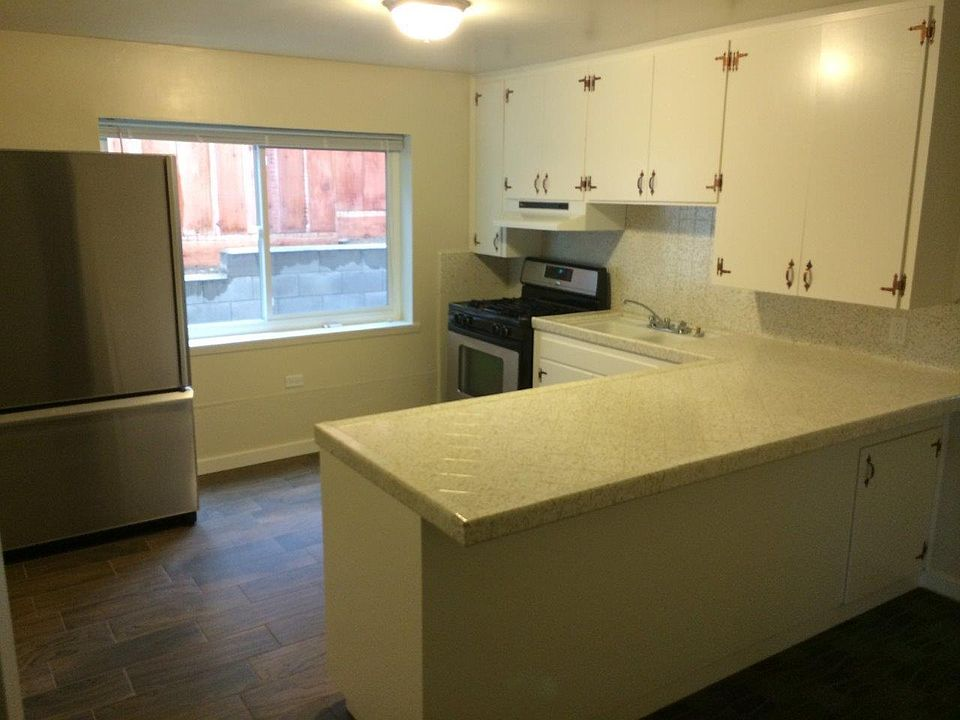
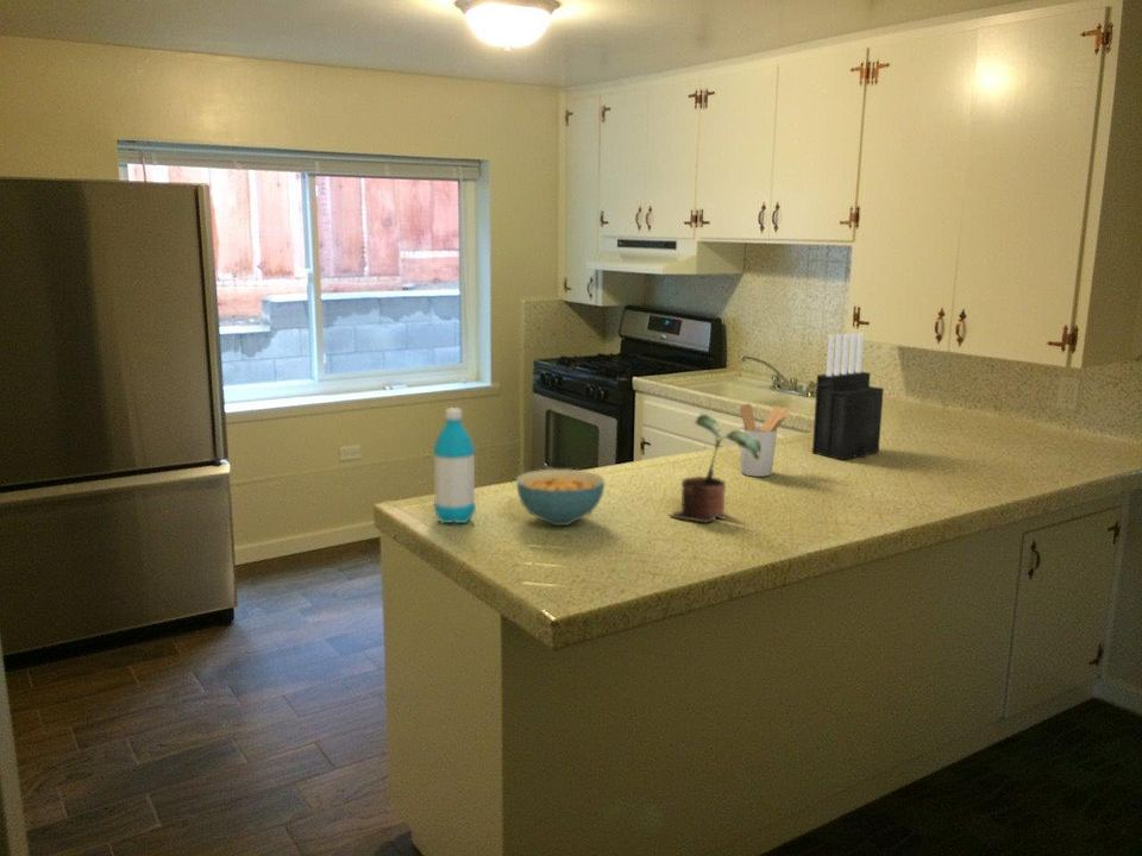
+ potted plant [669,413,761,524]
+ utensil holder [739,403,791,478]
+ water bottle [432,407,477,524]
+ knife block [811,332,885,461]
+ cereal bowl [515,468,605,527]
